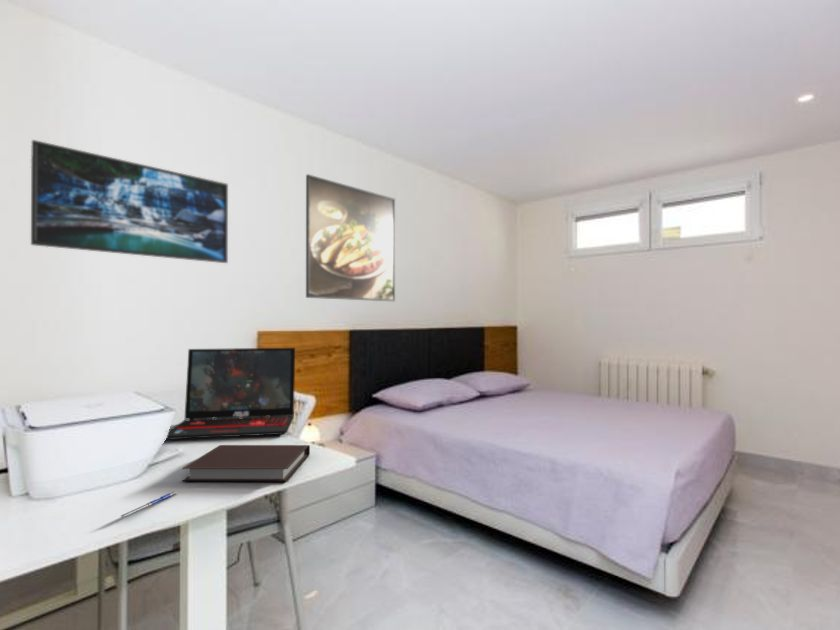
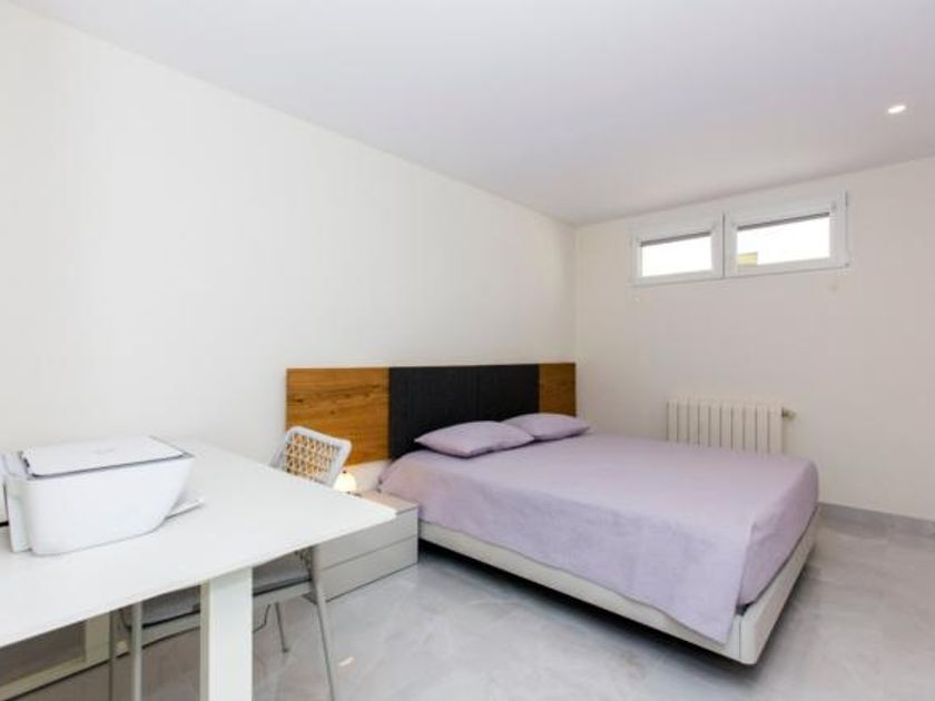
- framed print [30,139,229,264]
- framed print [305,173,396,302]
- laptop [165,347,296,441]
- notebook [181,444,311,482]
- pen [120,491,177,519]
